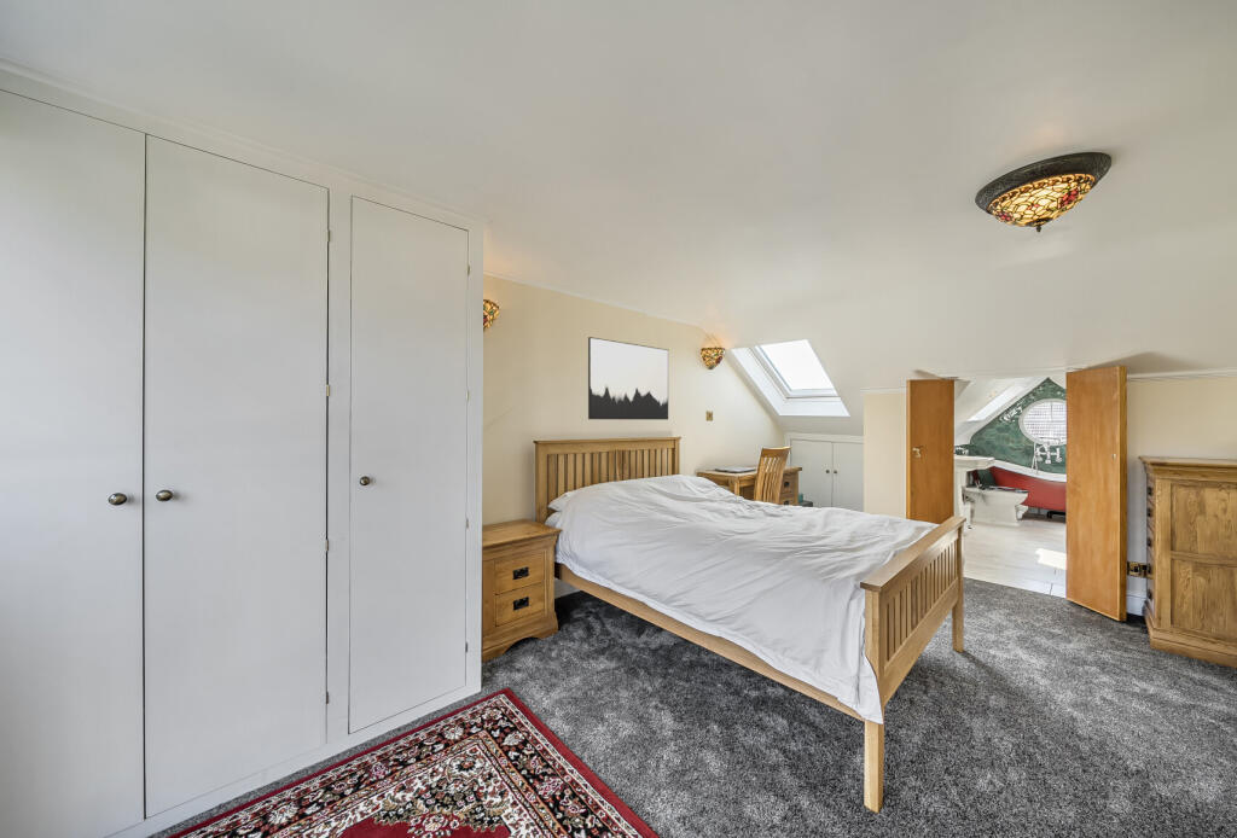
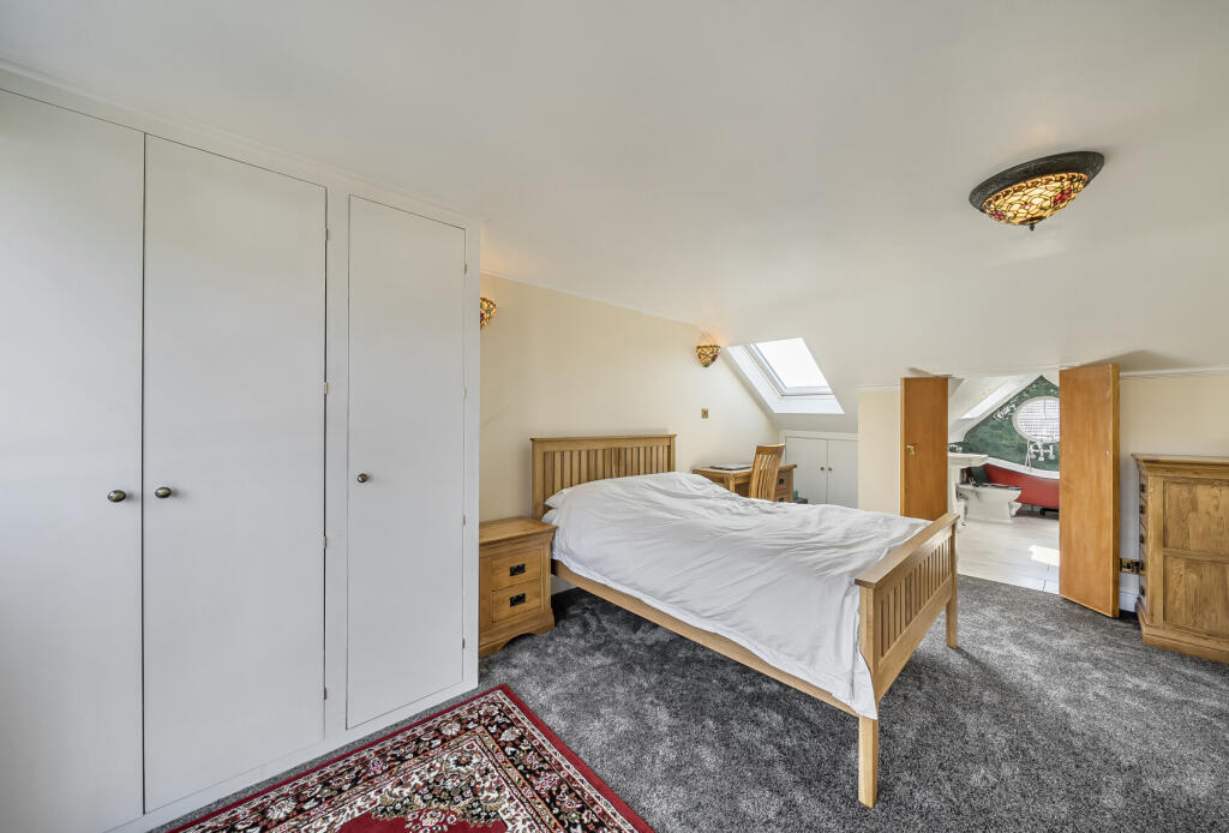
- wall art [587,336,669,421]
